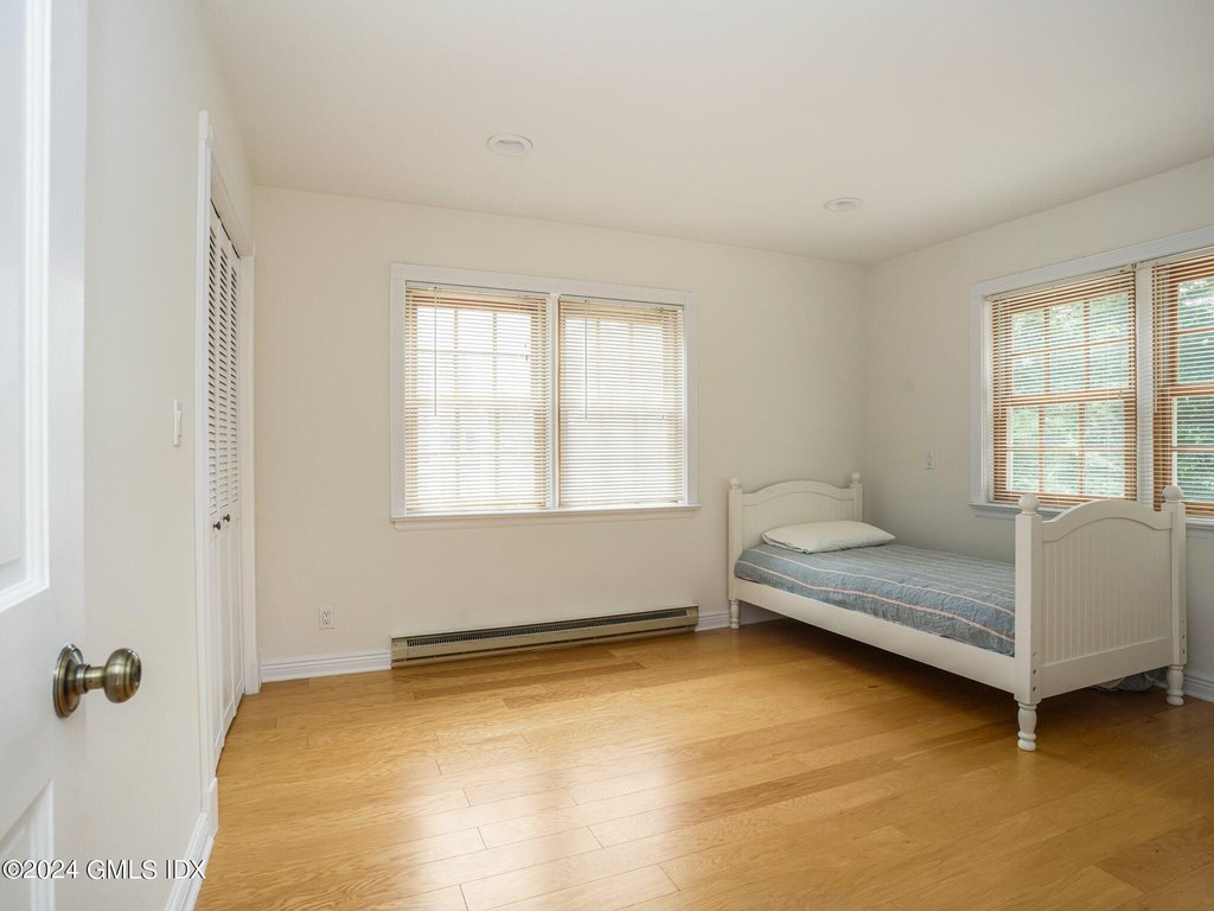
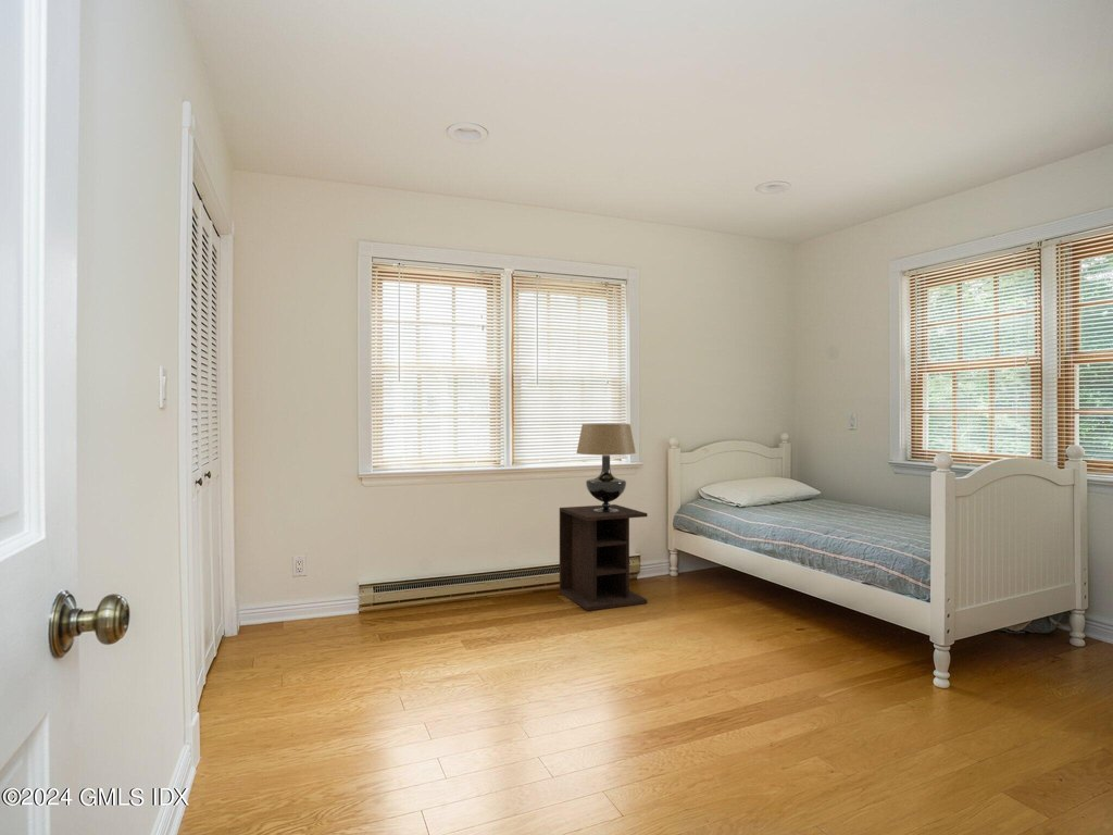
+ nightstand [559,503,649,612]
+ table lamp [575,422,637,513]
